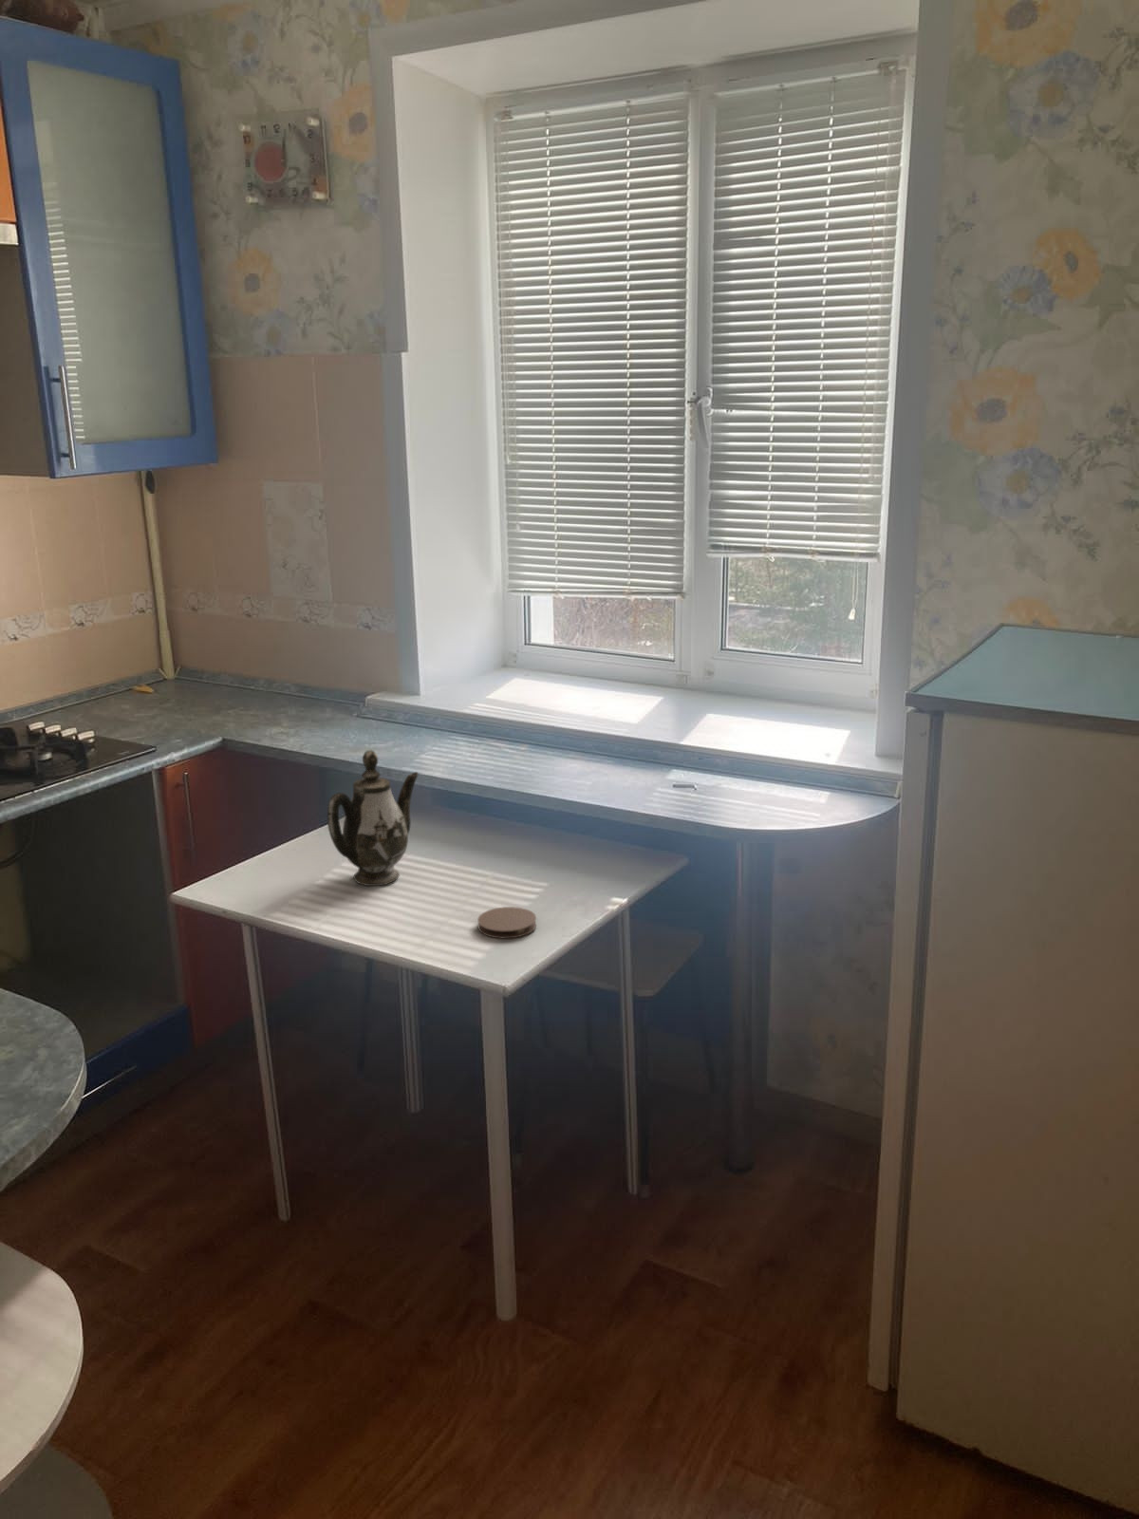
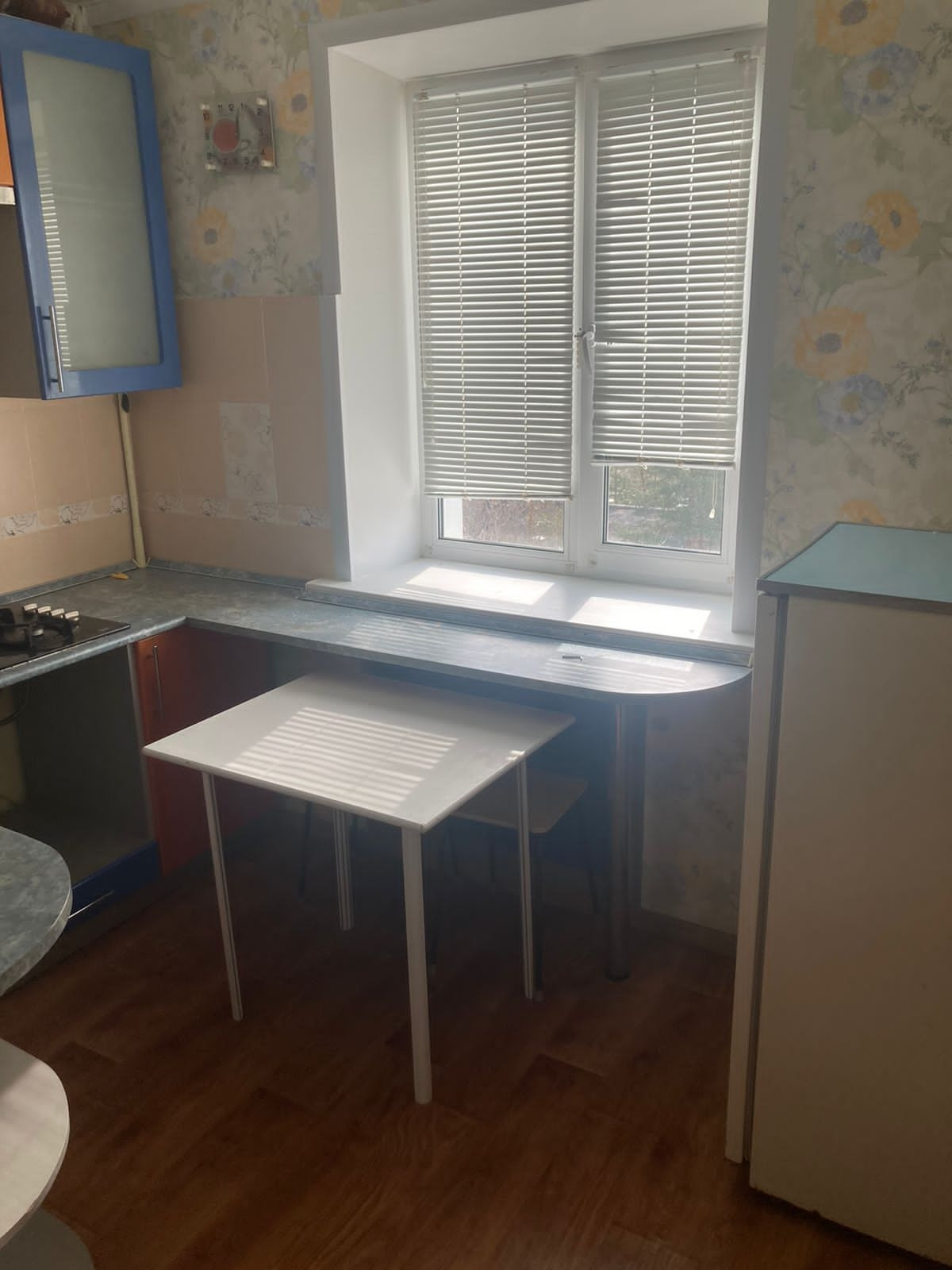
- teapot [327,749,420,886]
- coaster [476,905,537,940]
